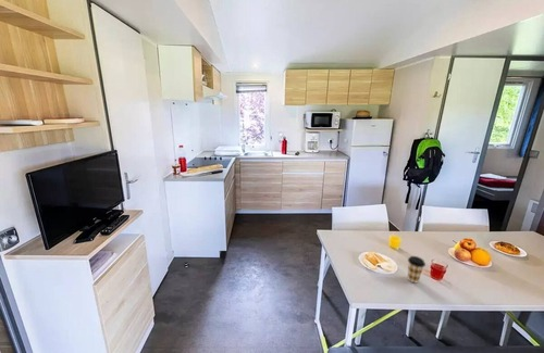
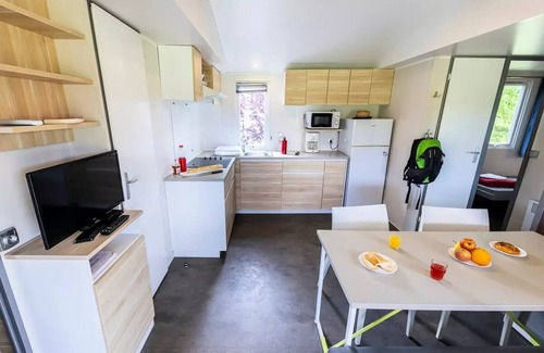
- coffee cup [407,255,426,285]
